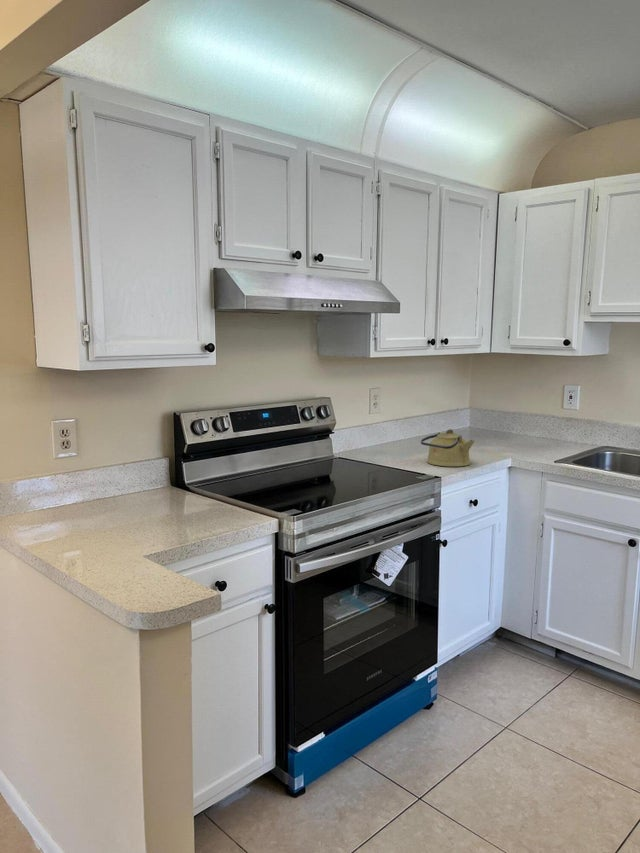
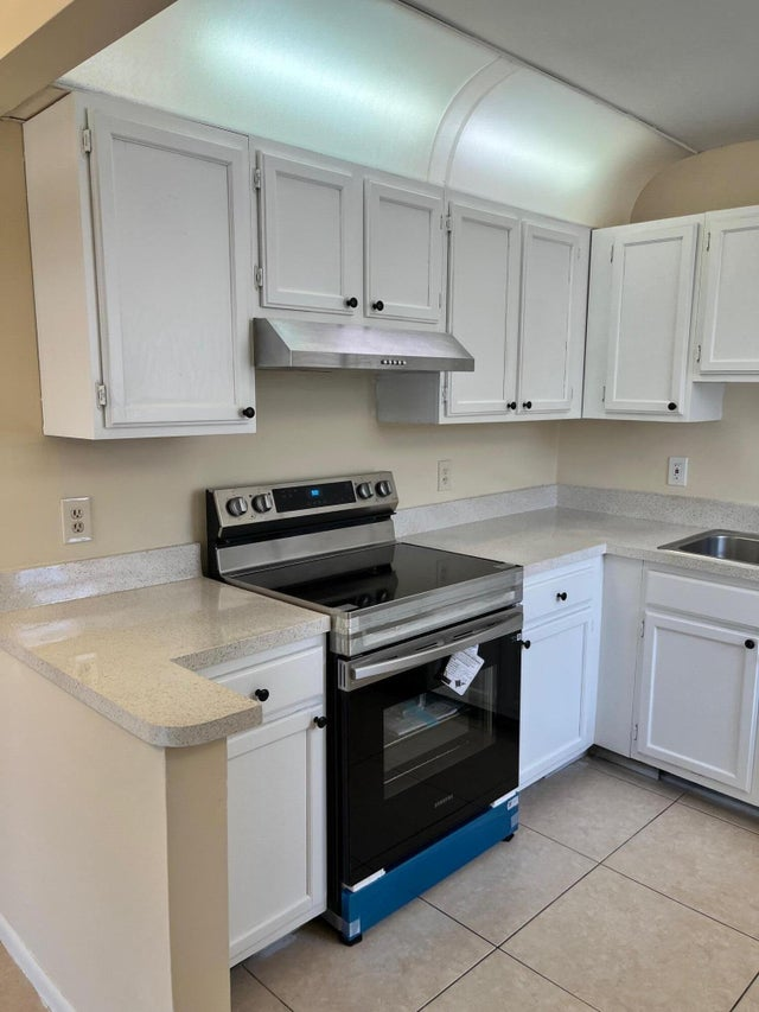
- kettle [420,428,475,467]
